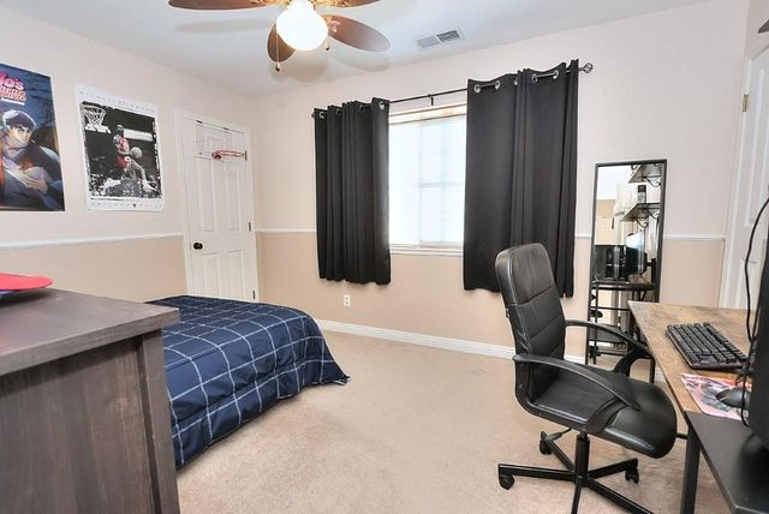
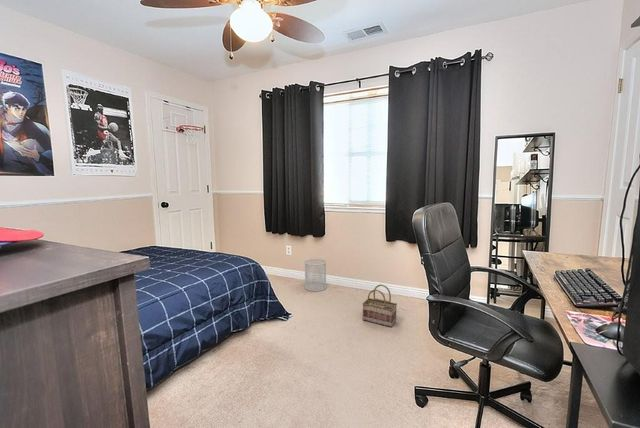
+ basket [361,284,398,328]
+ wastebasket [303,258,327,292]
